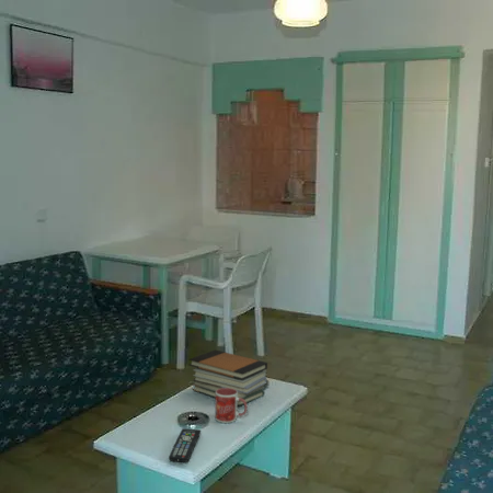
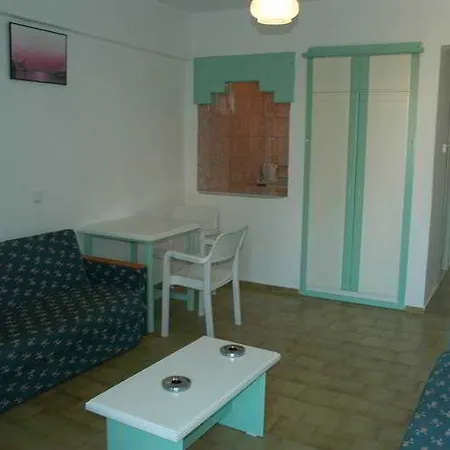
- remote control [168,427,202,463]
- book stack [188,348,268,408]
- mug [214,388,249,424]
